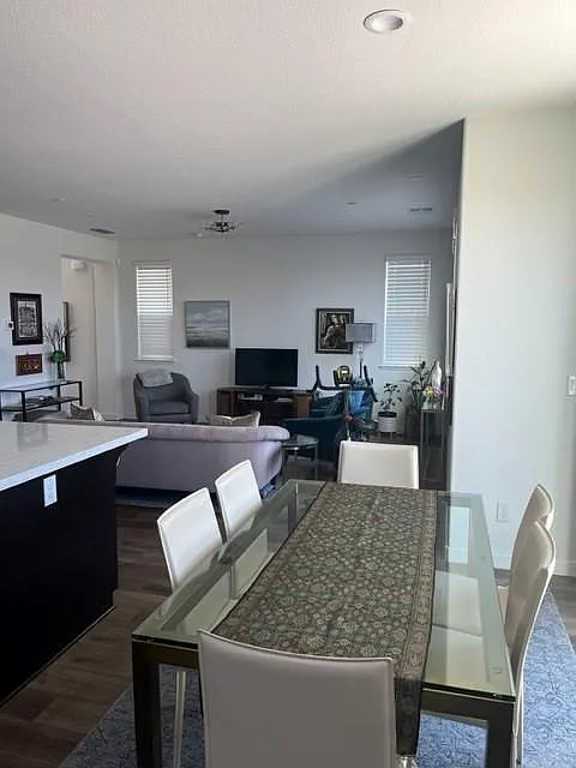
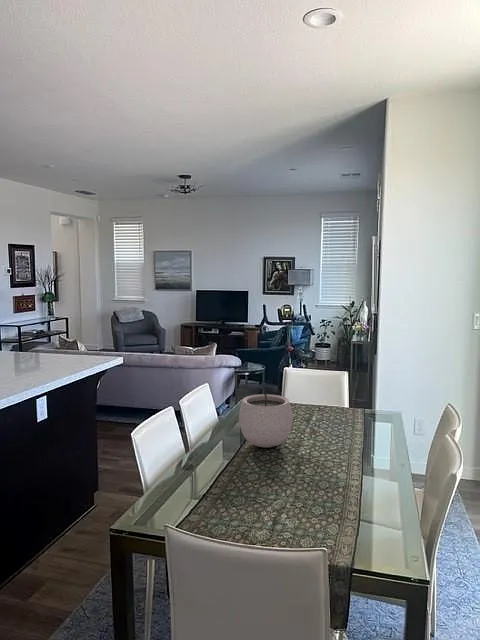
+ plant pot [238,378,293,448]
